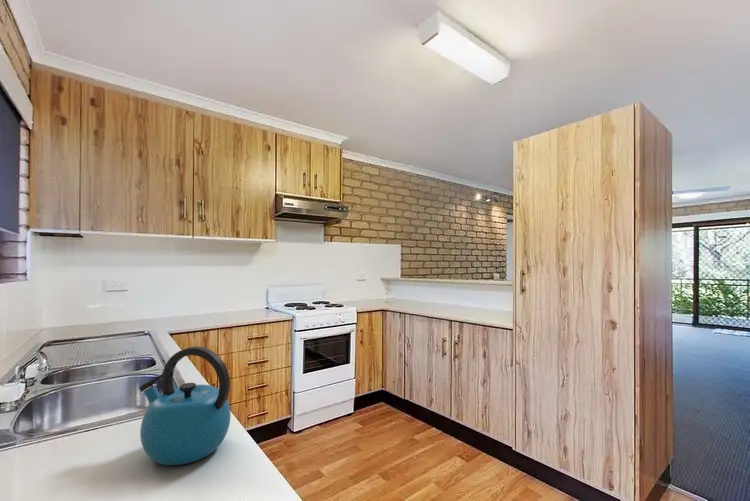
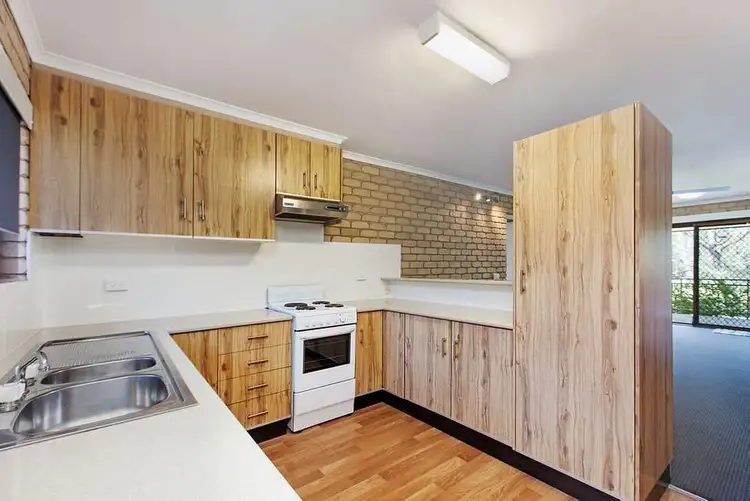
- kettle [138,346,231,466]
